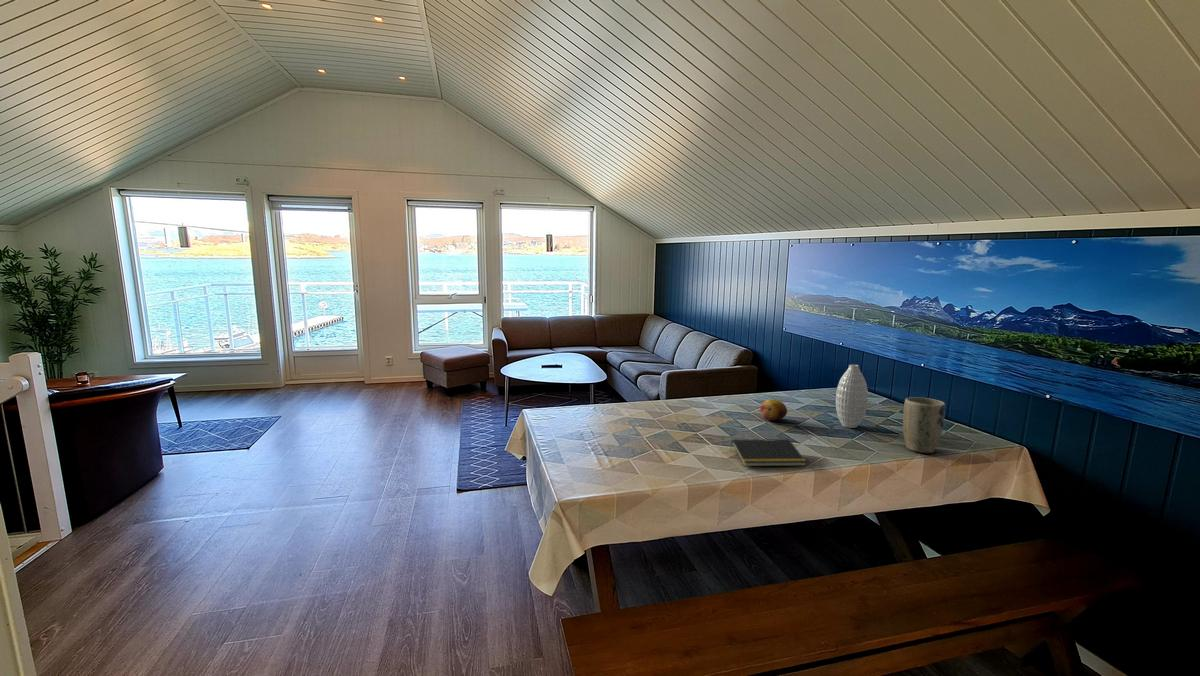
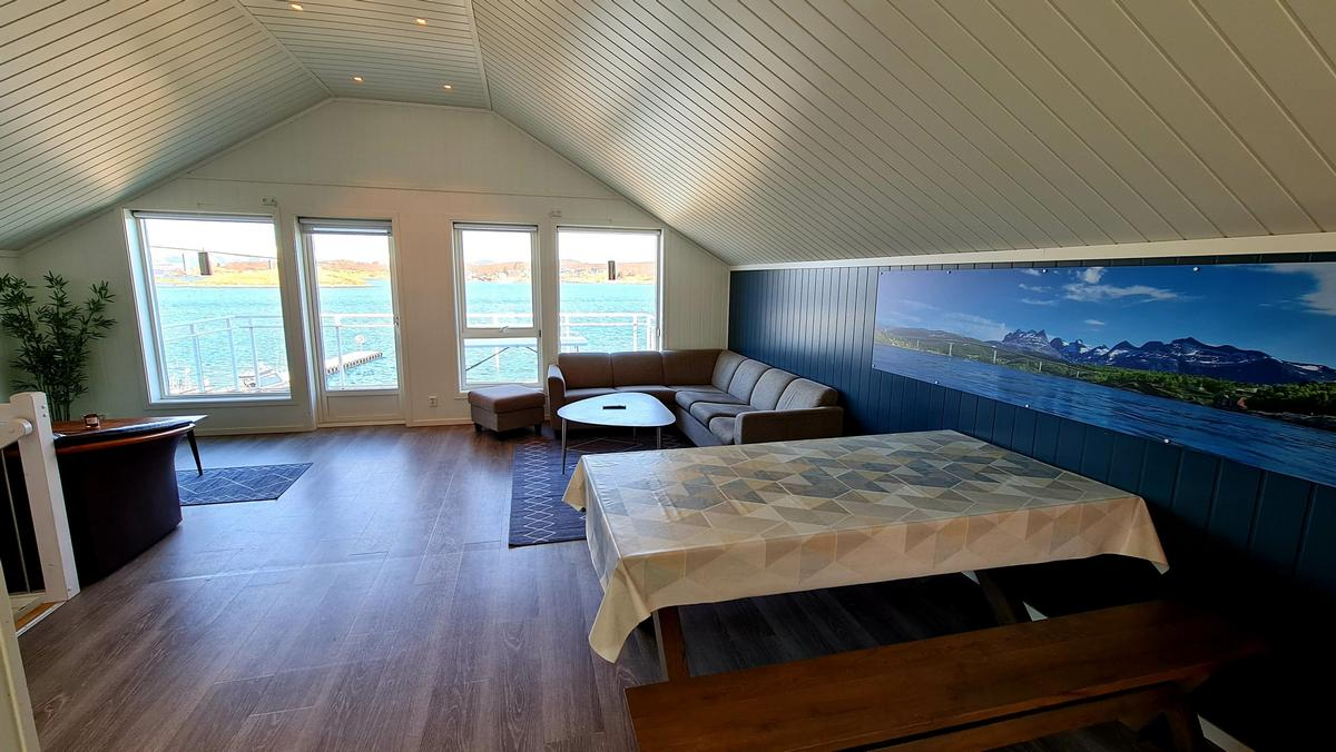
- fruit [759,398,788,422]
- notepad [729,438,808,467]
- vase [835,363,869,429]
- plant pot [902,396,946,454]
